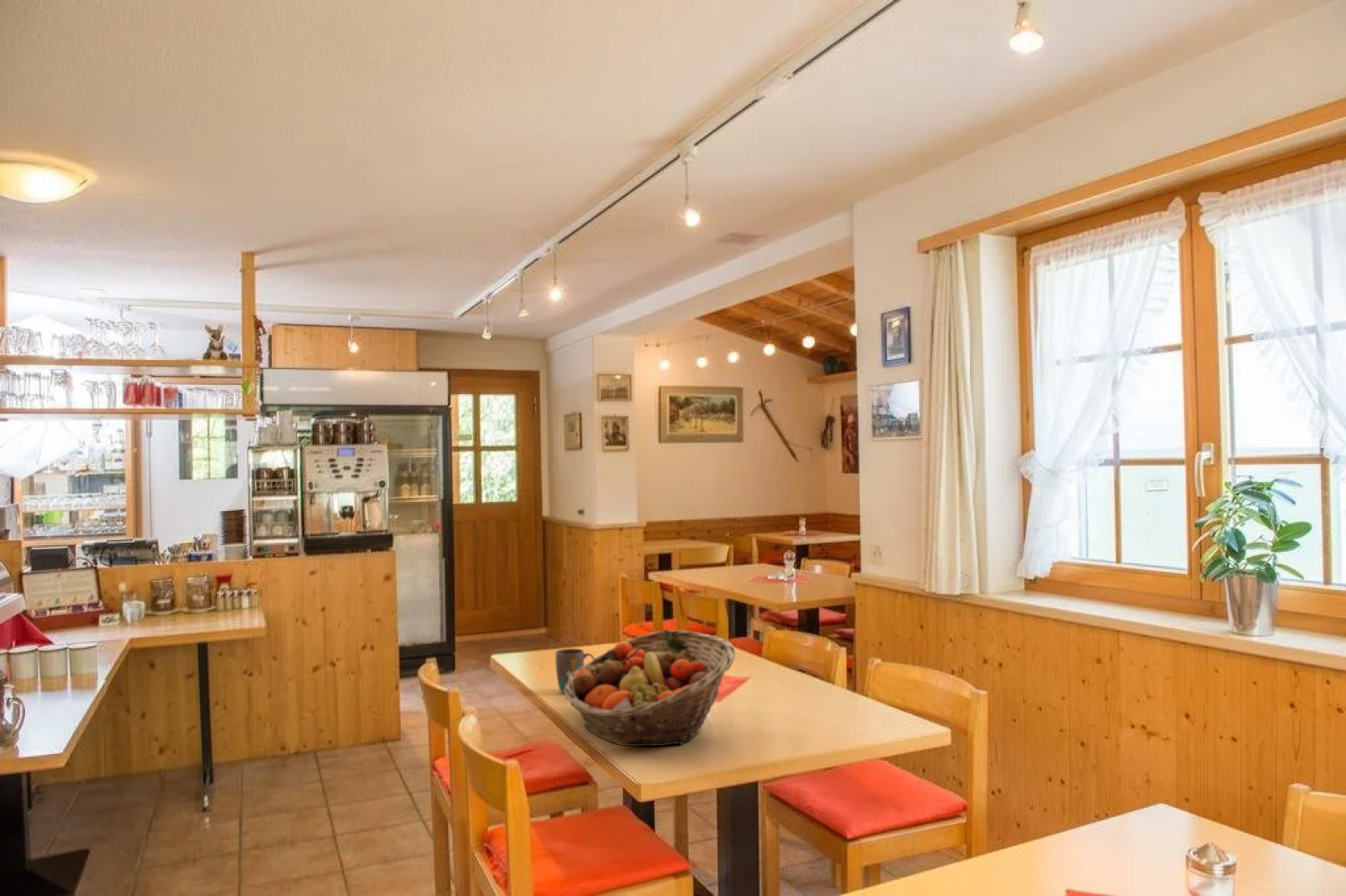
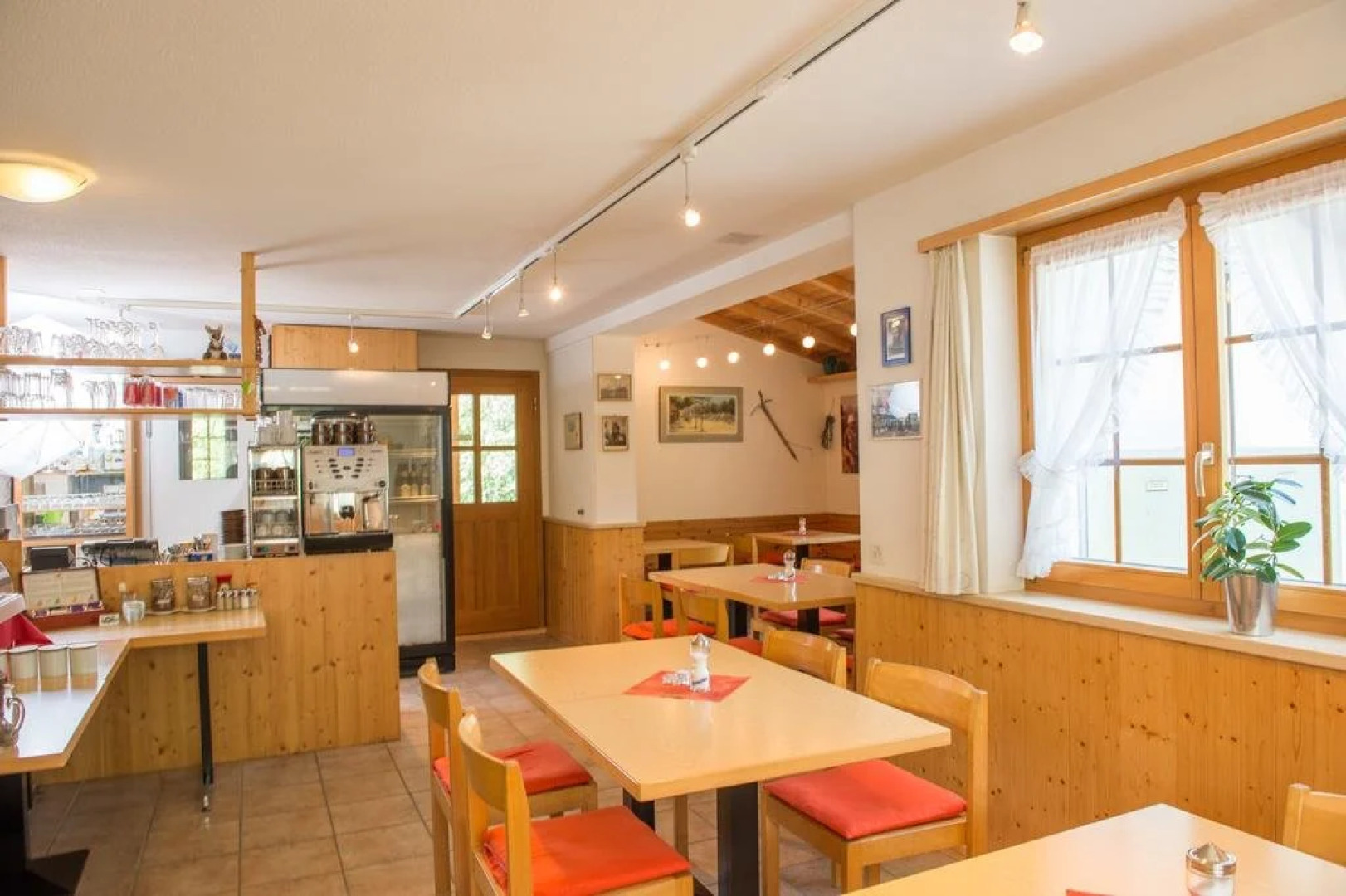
- mug [554,648,596,694]
- fruit basket [563,629,736,747]
